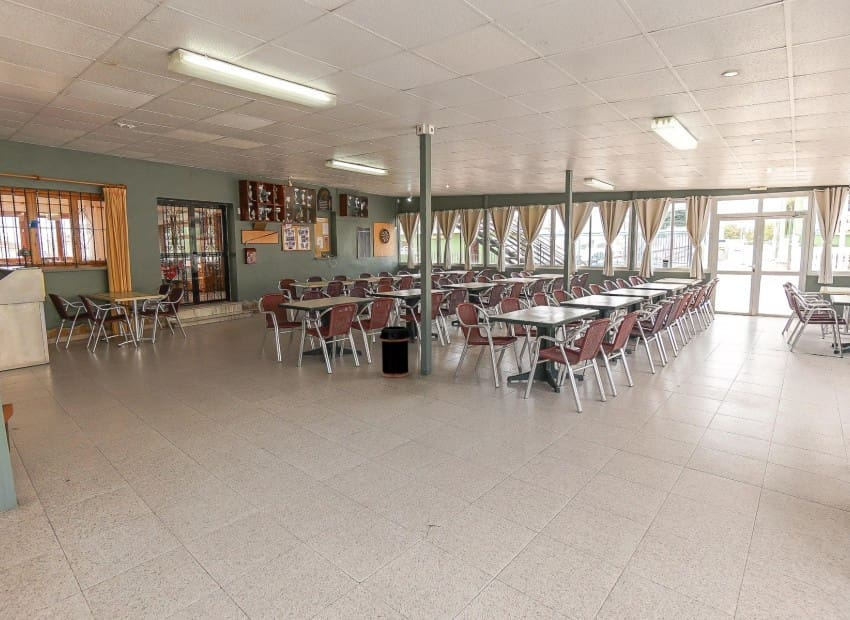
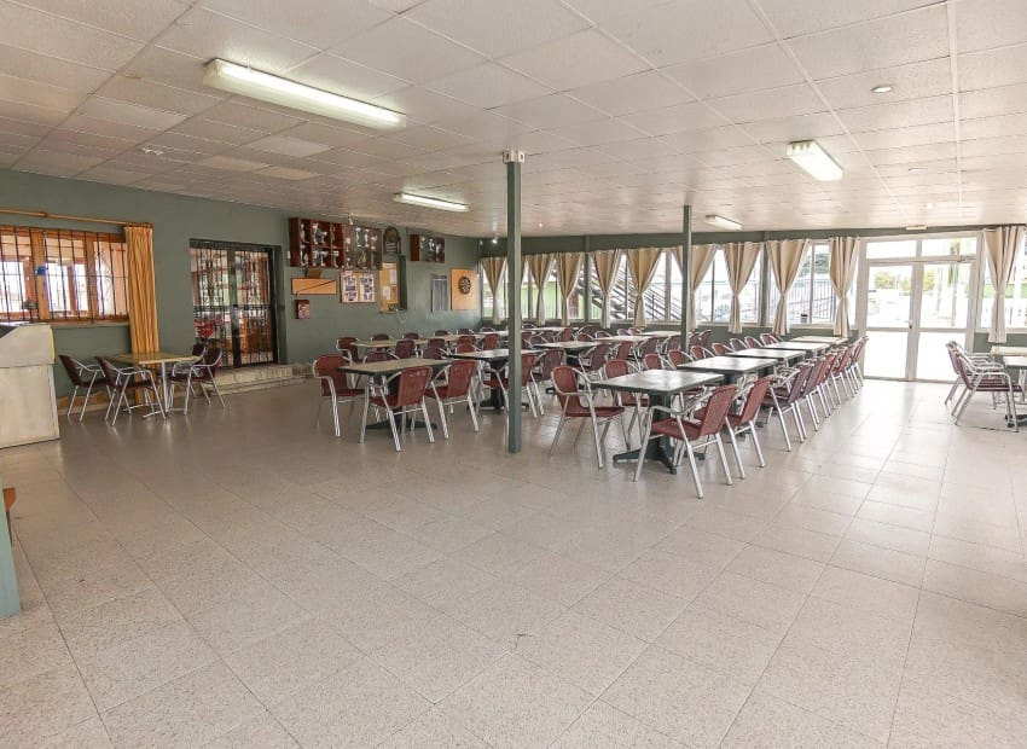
- trash can [378,325,411,378]
